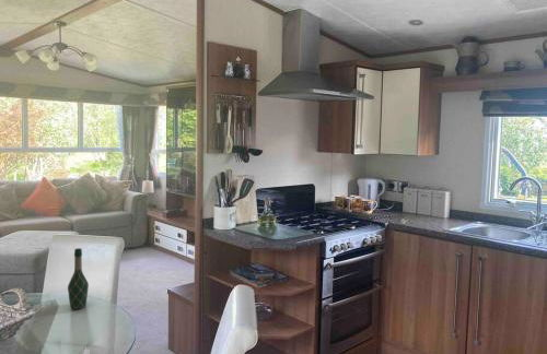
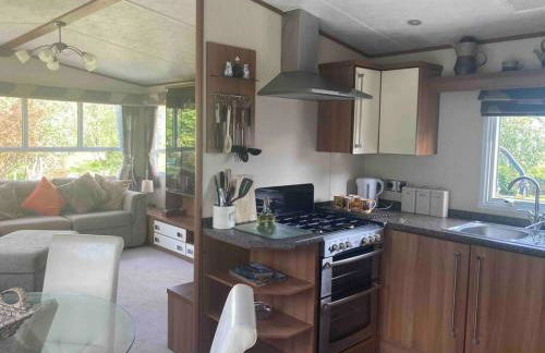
- wine bottle [67,247,90,310]
